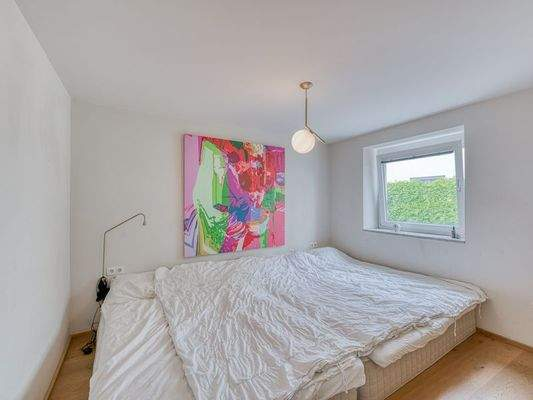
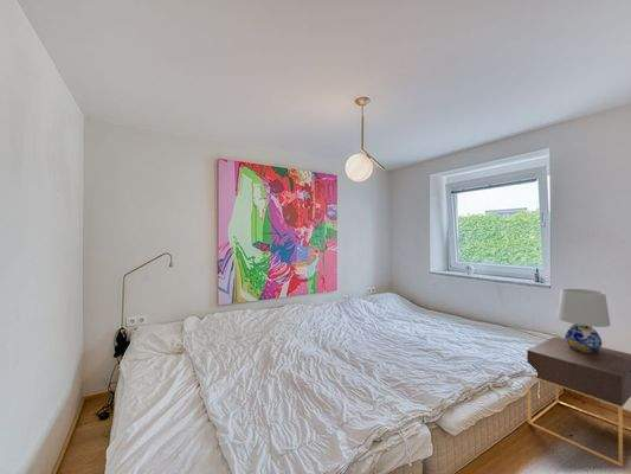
+ table lamp [556,287,612,353]
+ nightstand [526,335,631,468]
